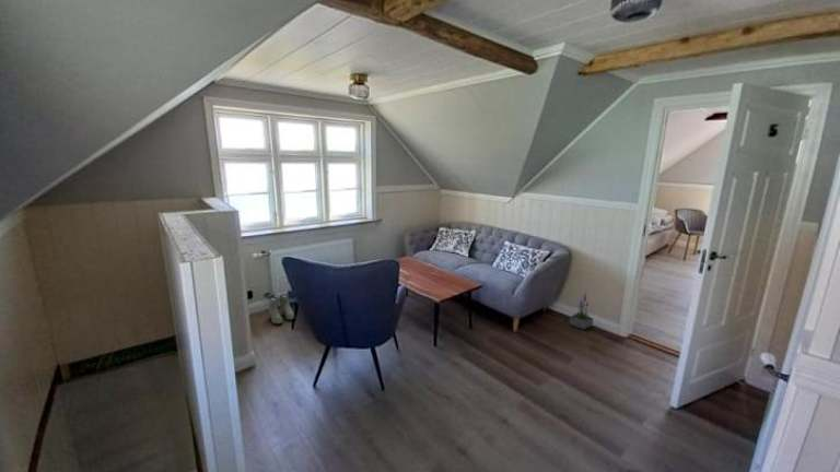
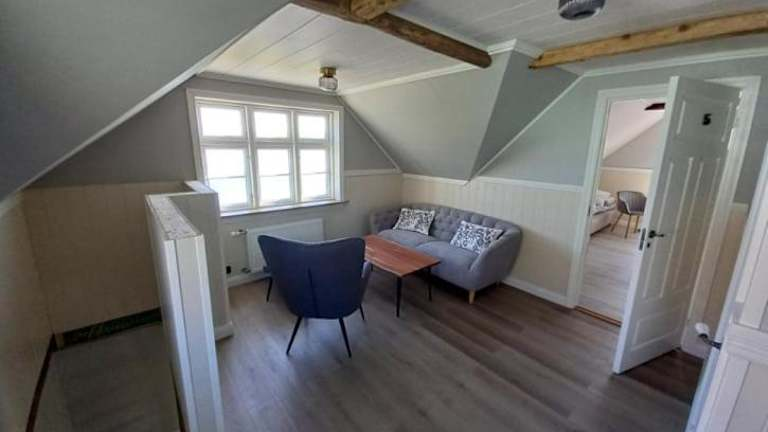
- boots [268,293,295,324]
- potted plant [569,291,594,331]
